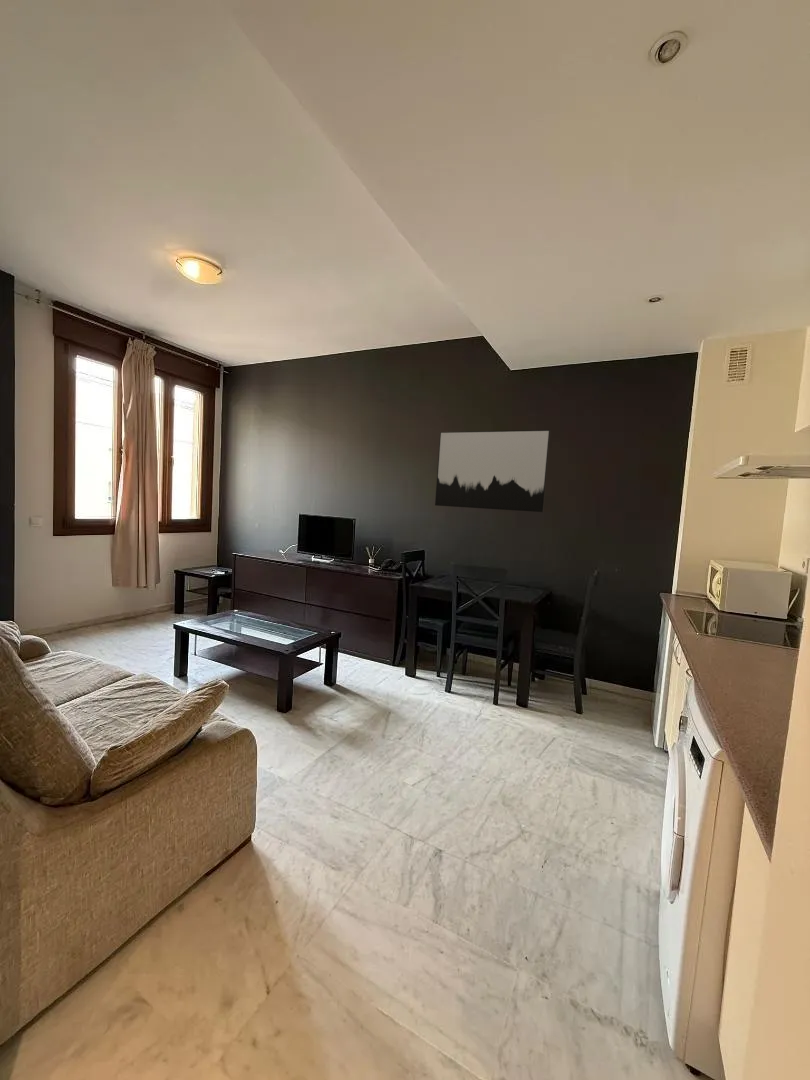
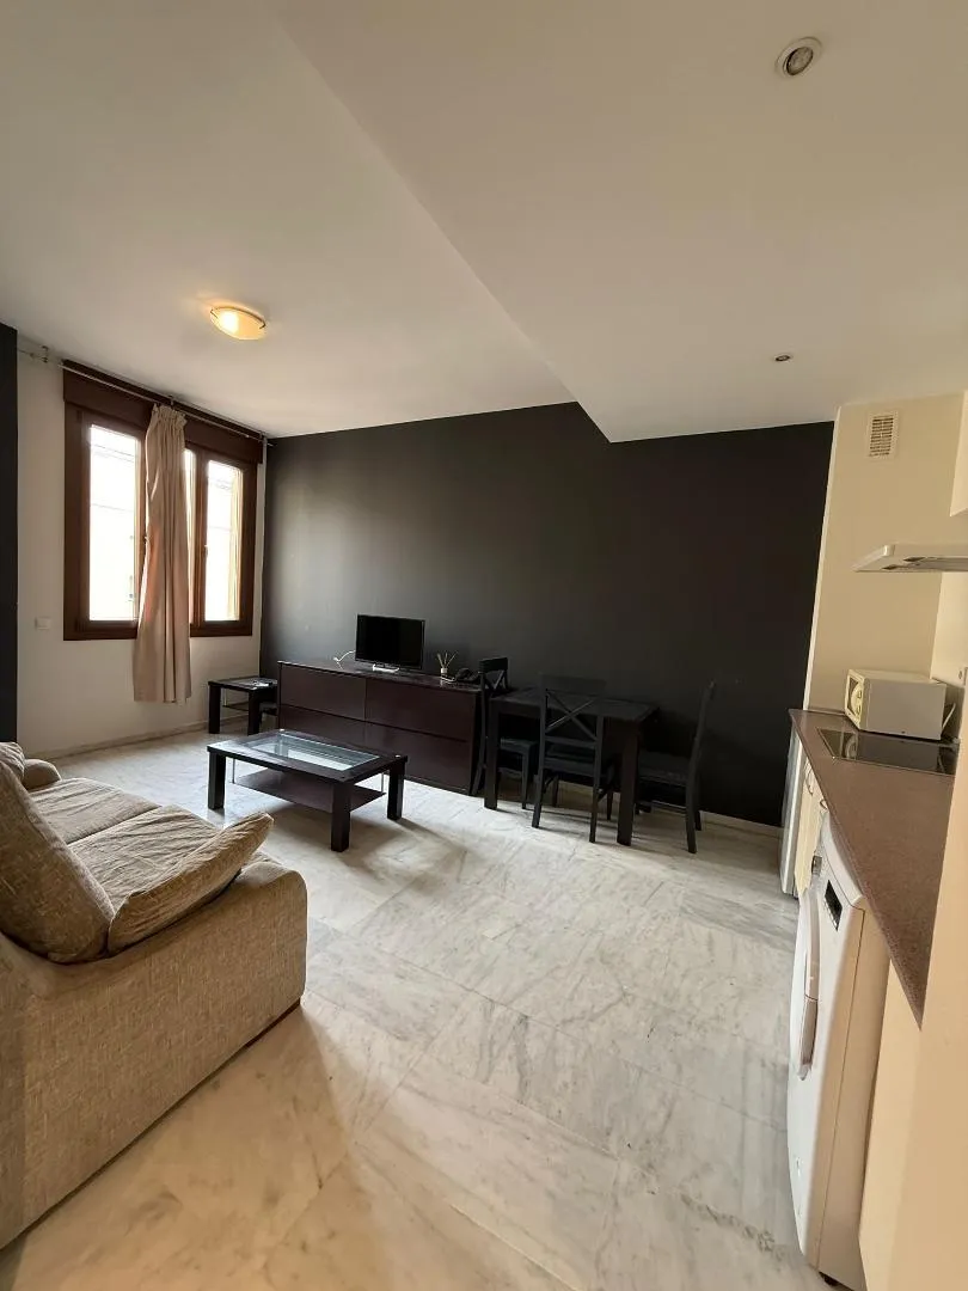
- wall art [434,429,551,513]
